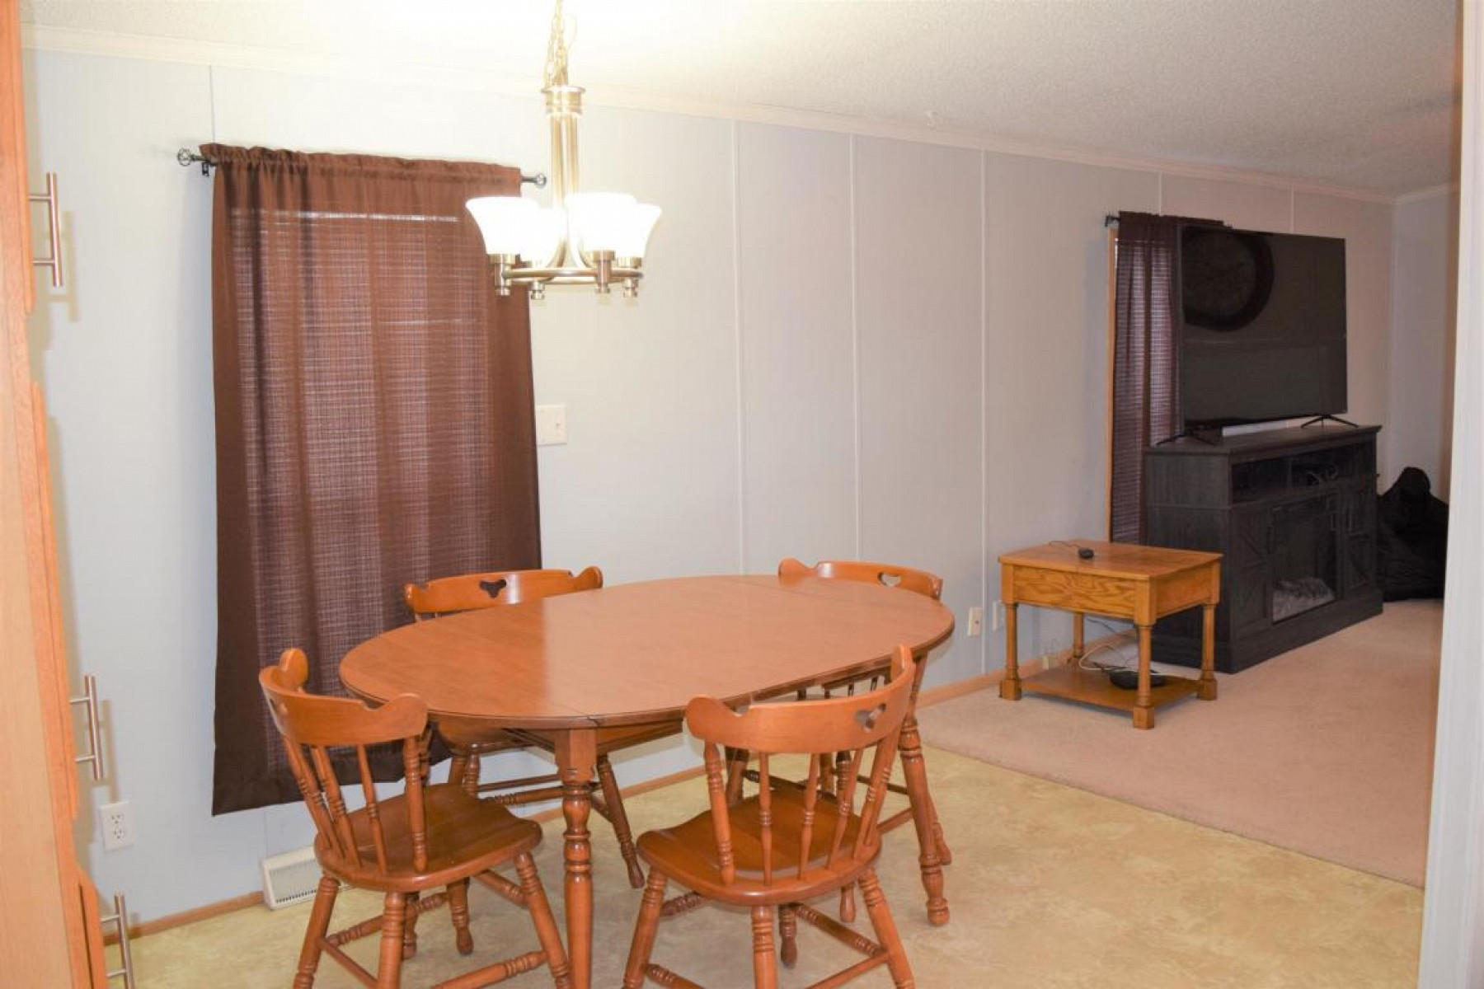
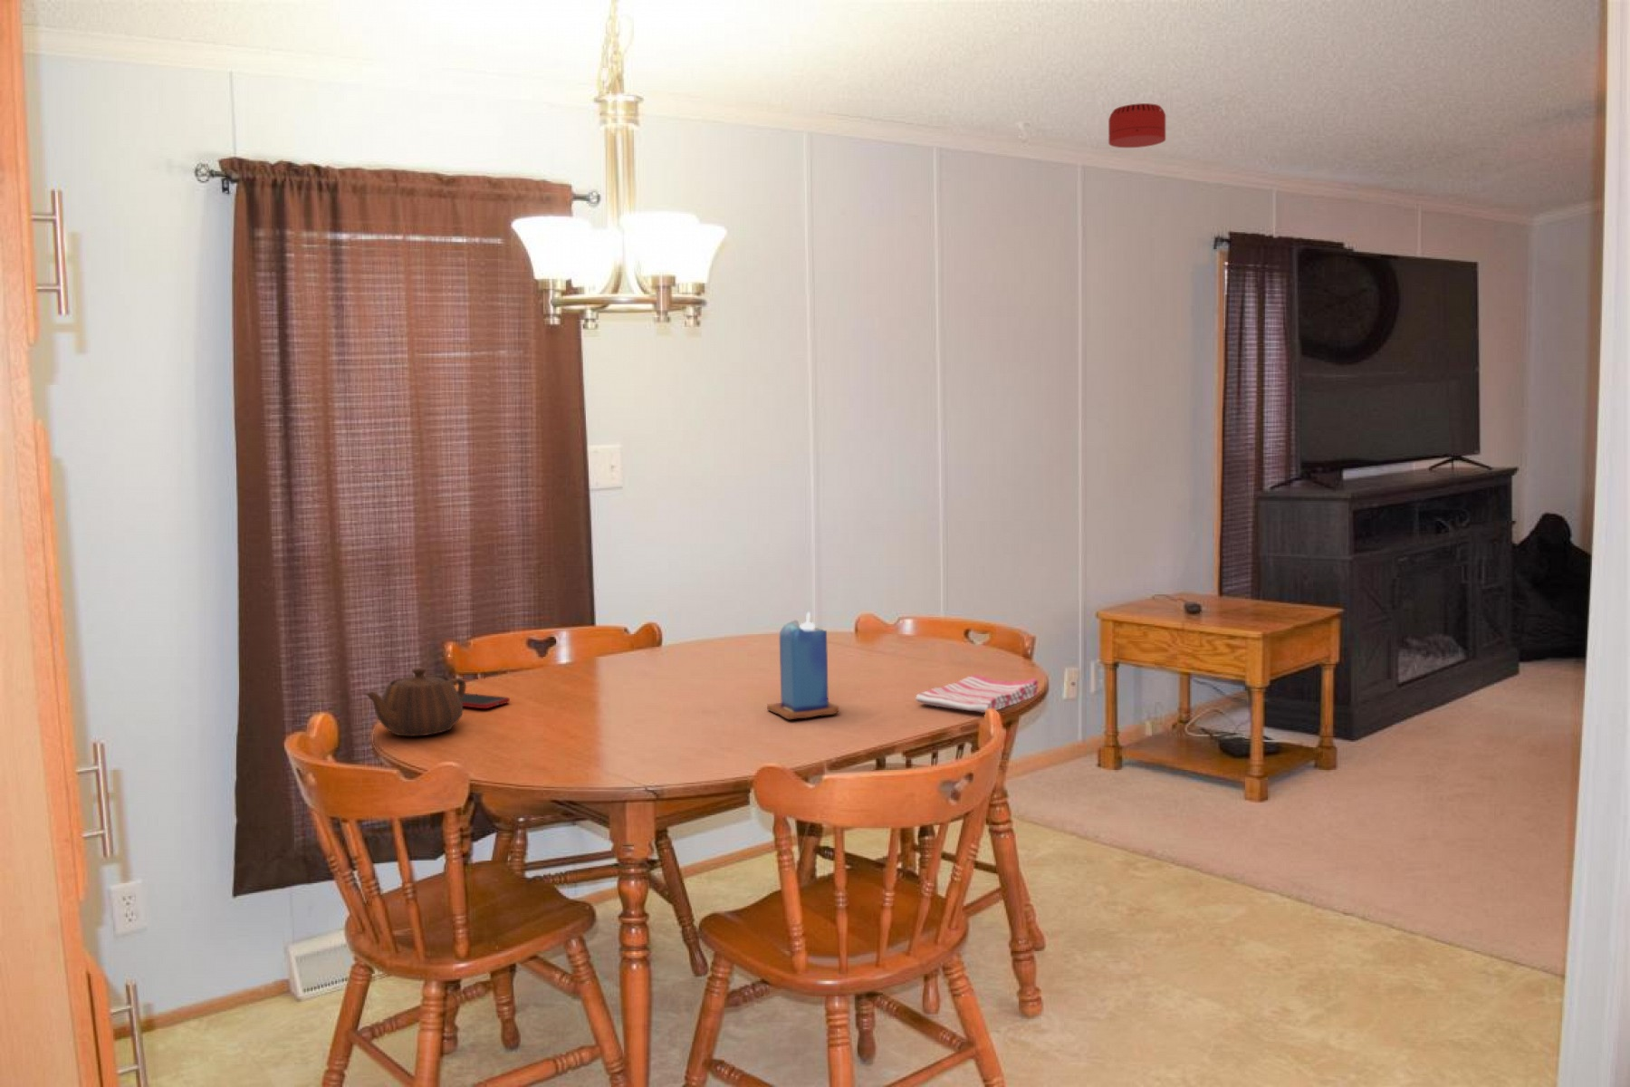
+ dish towel [914,675,1039,713]
+ cell phone [461,692,511,710]
+ candle [766,610,840,721]
+ smoke detector [1107,102,1167,148]
+ teapot [364,667,467,738]
